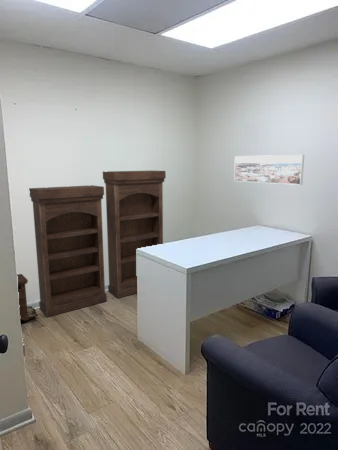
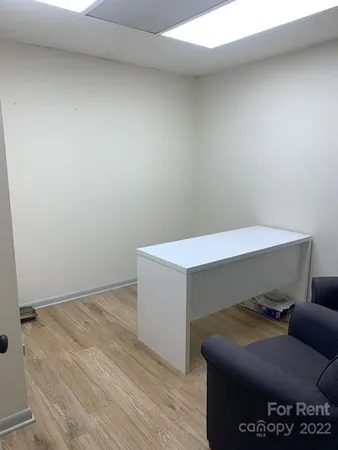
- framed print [233,154,305,186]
- bookcase [16,170,167,322]
